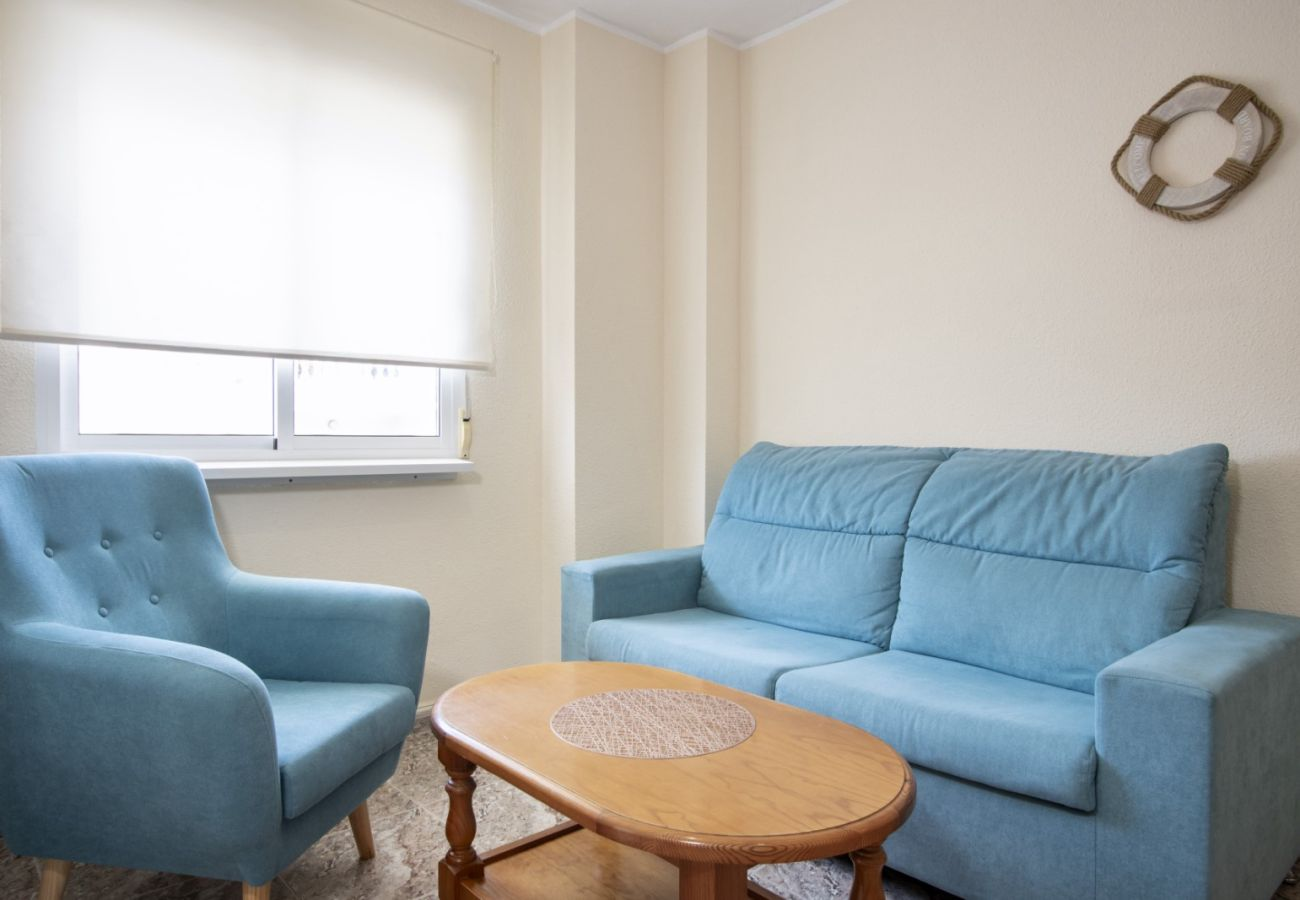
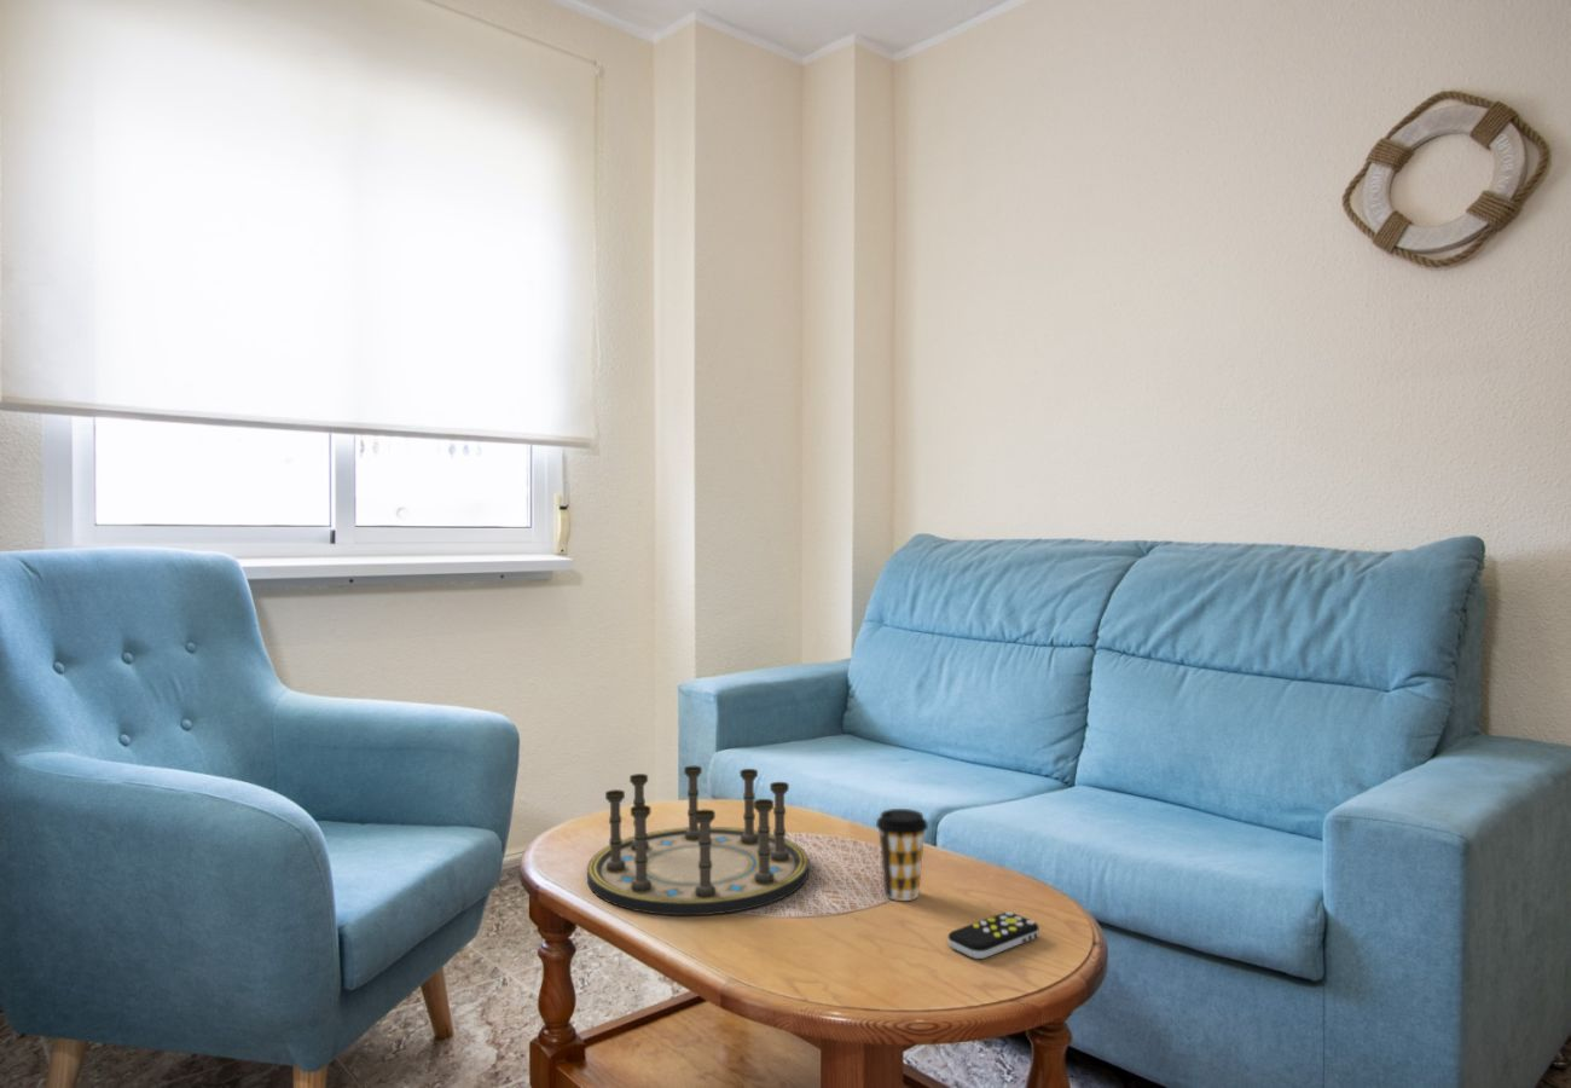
+ coffee cup [875,808,929,902]
+ board game [586,765,810,916]
+ remote control [947,910,1040,960]
